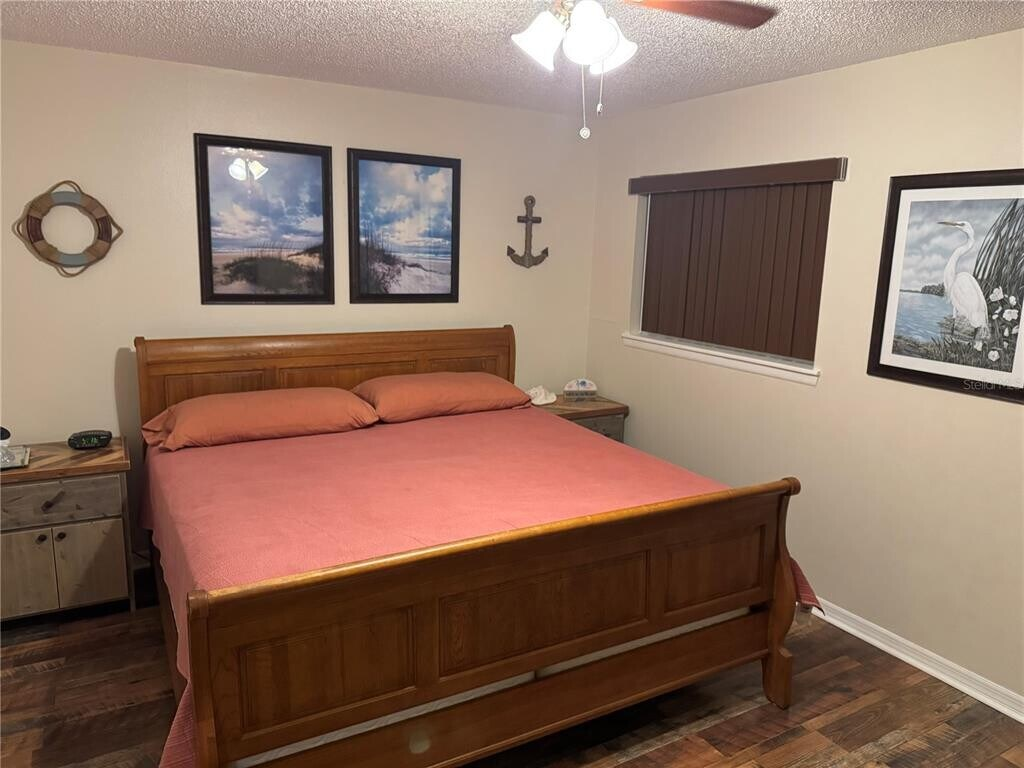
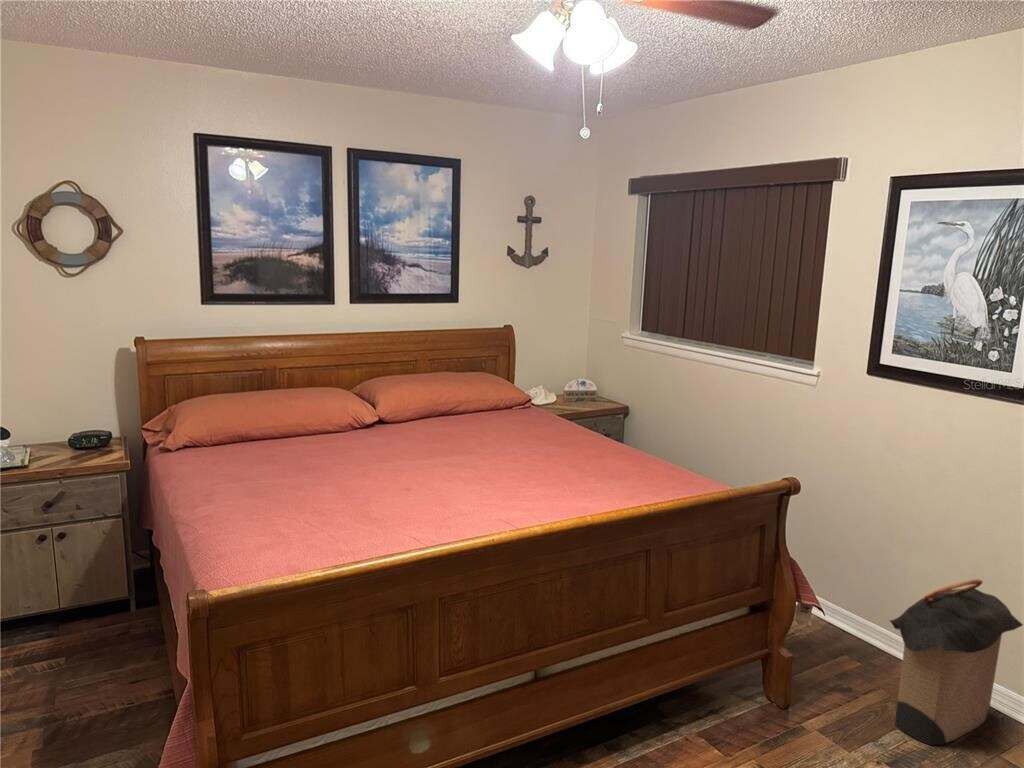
+ laundry hamper [888,578,1024,746]
